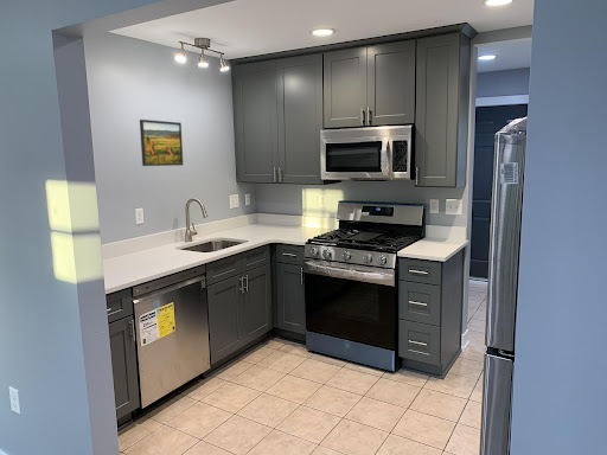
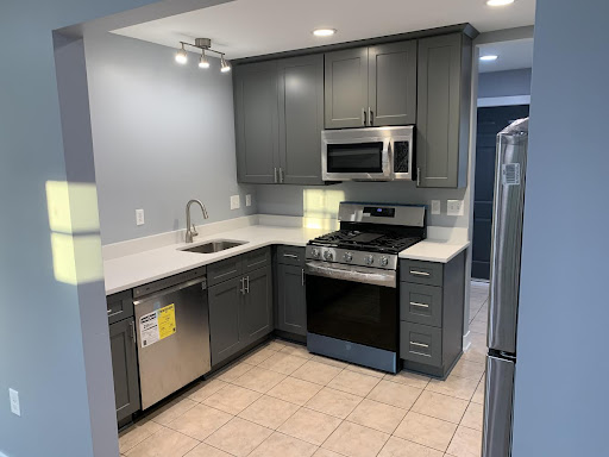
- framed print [139,118,184,167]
